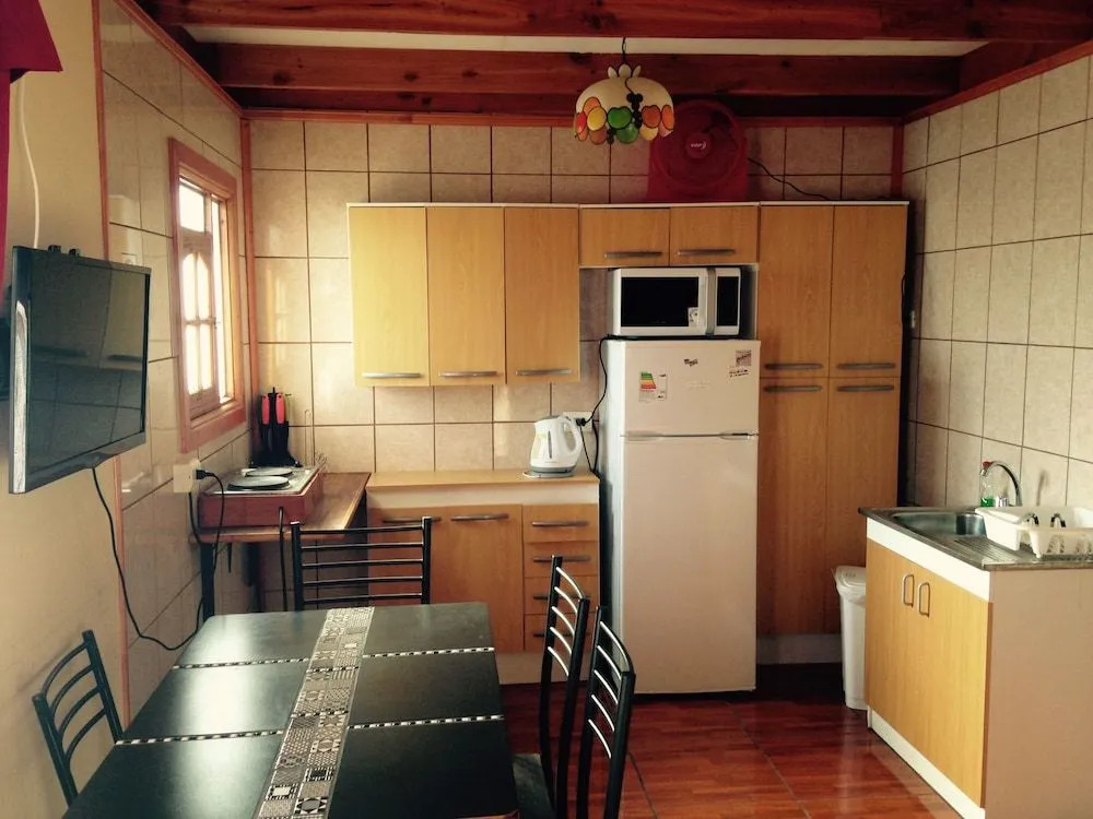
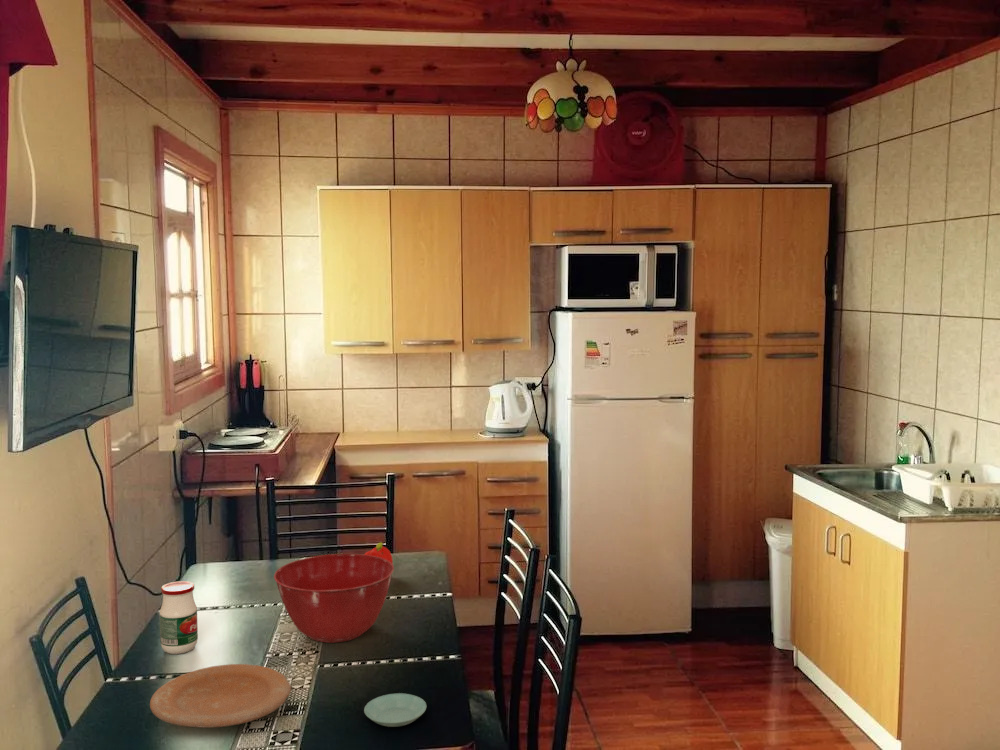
+ plate [149,663,292,729]
+ fruit [364,541,394,564]
+ mixing bowl [273,553,395,644]
+ jar [158,580,199,655]
+ saucer [363,692,427,728]
